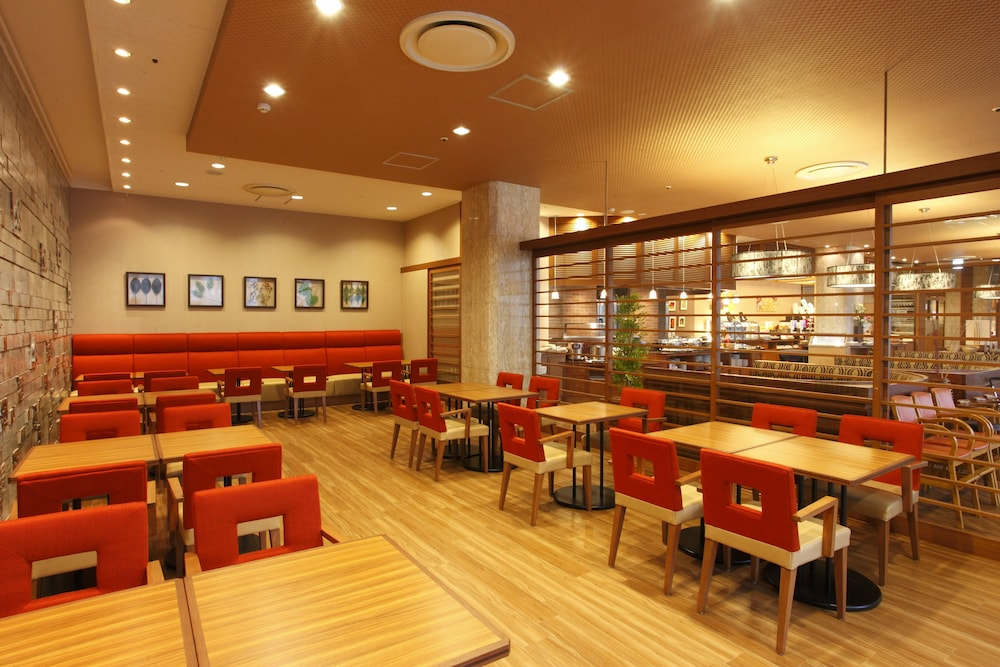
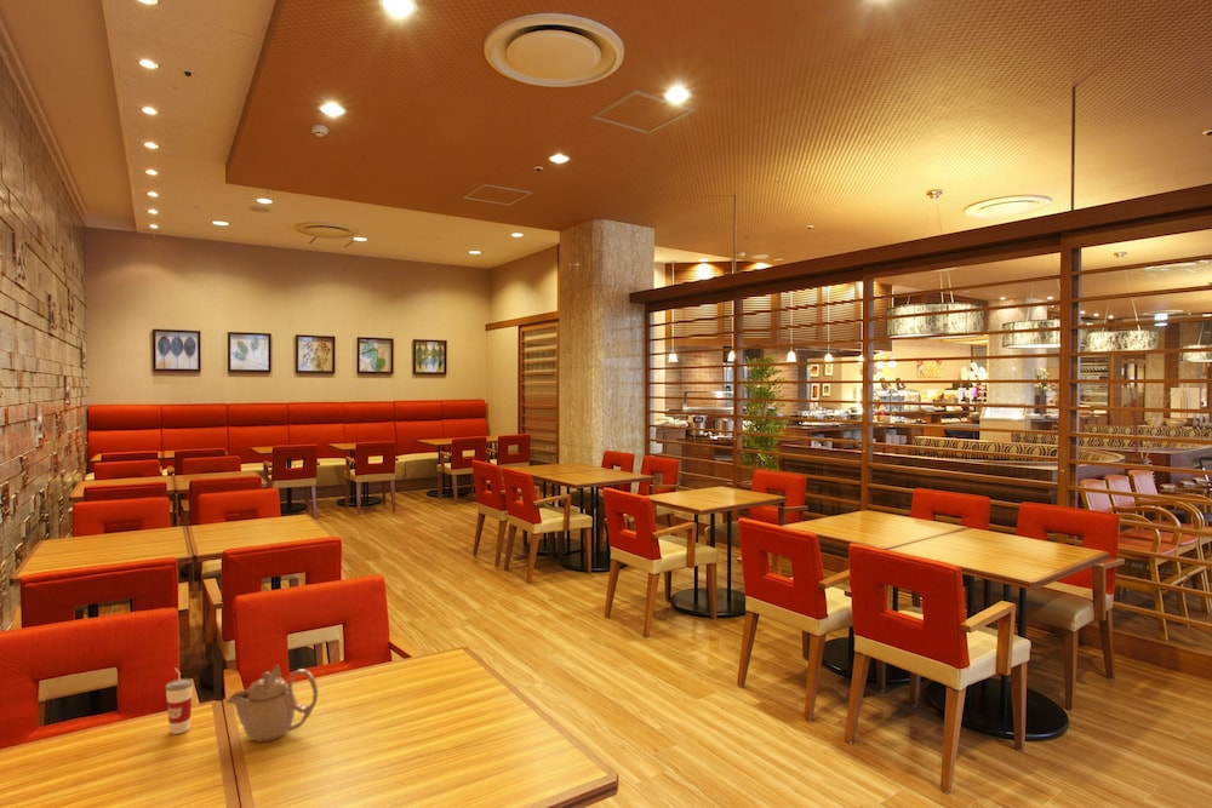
+ cup [165,666,194,735]
+ teapot [225,664,319,744]
